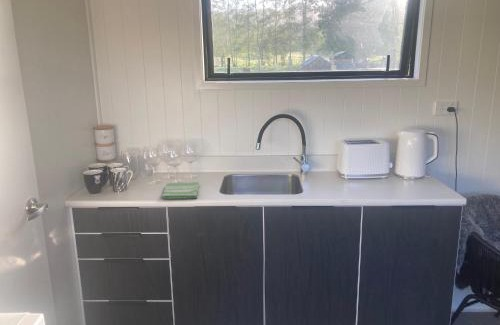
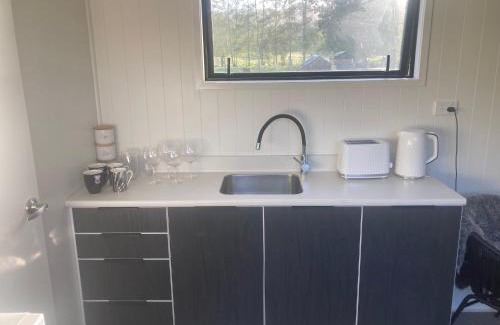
- dish towel [161,181,201,200]
